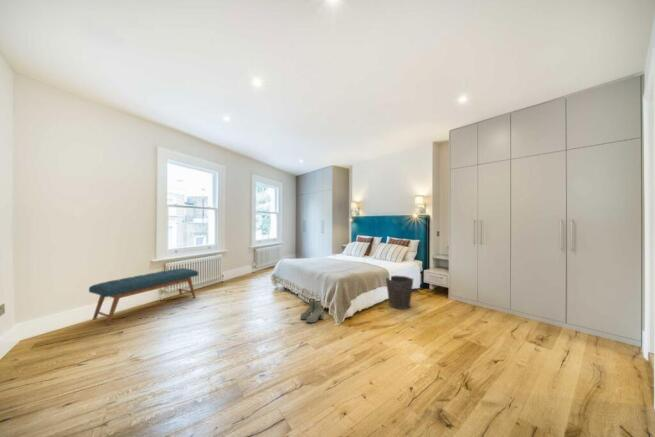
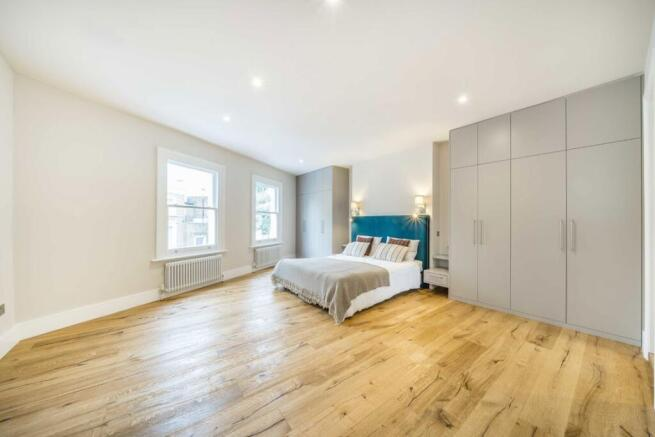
- waste bin [385,275,414,310]
- boots [299,298,325,324]
- bench [88,267,199,326]
